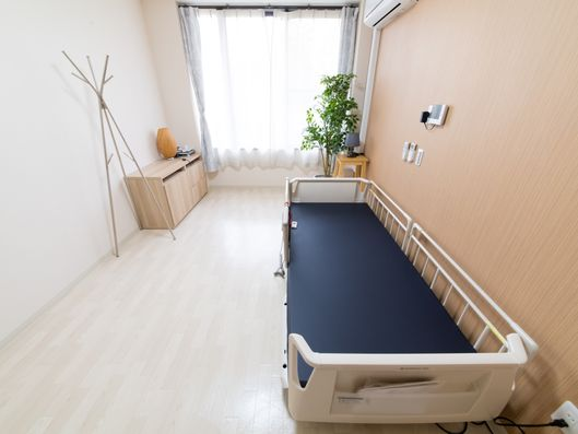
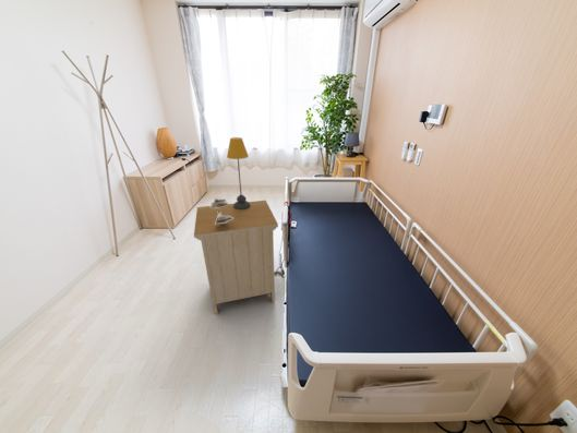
+ succulent plant [209,197,233,225]
+ table lamp [226,136,250,209]
+ nightstand [193,200,279,315]
